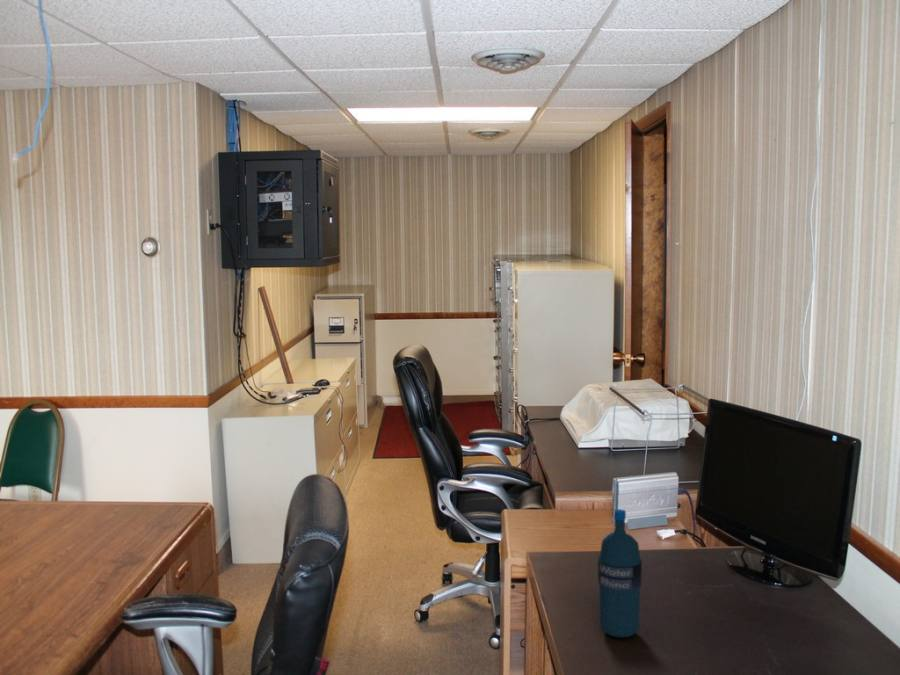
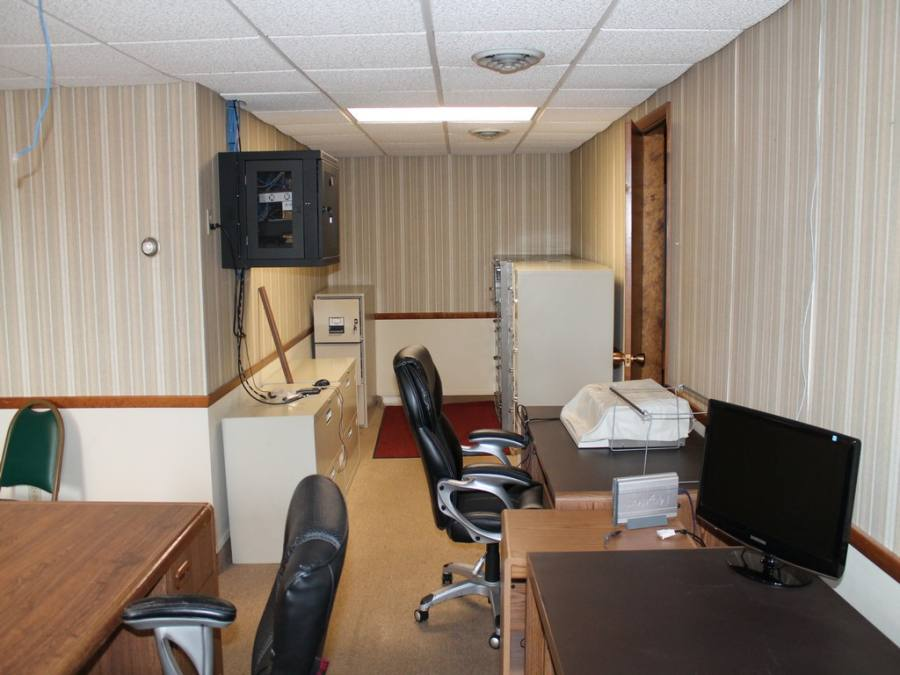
- water bottle [597,508,643,638]
